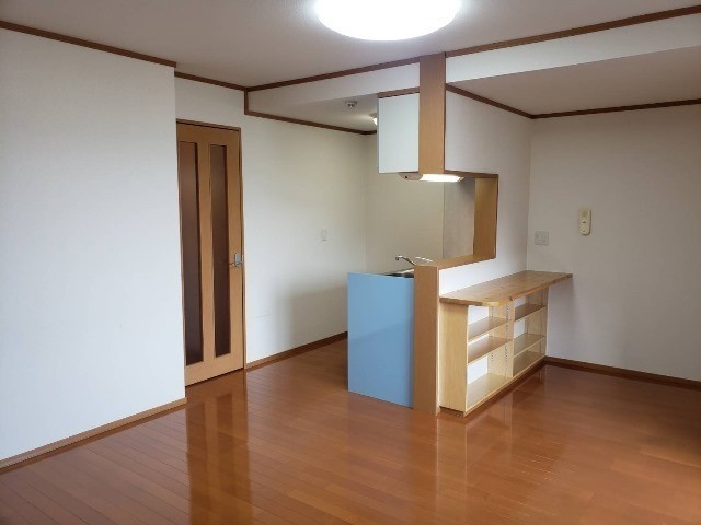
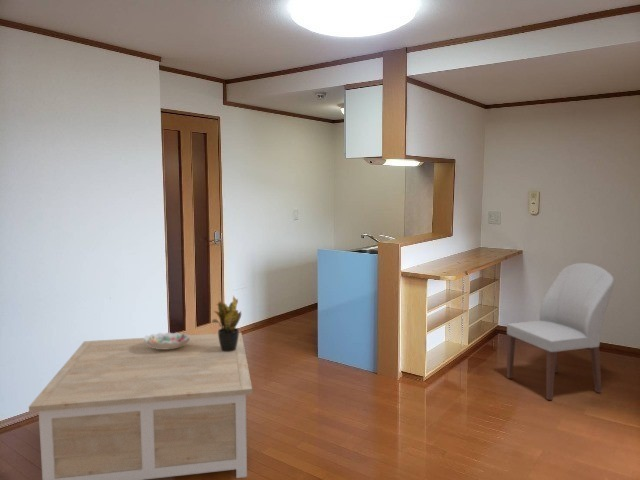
+ potted plant [210,295,242,352]
+ coffee table [28,331,253,480]
+ chair [506,262,615,401]
+ decorative bowl [143,331,190,349]
